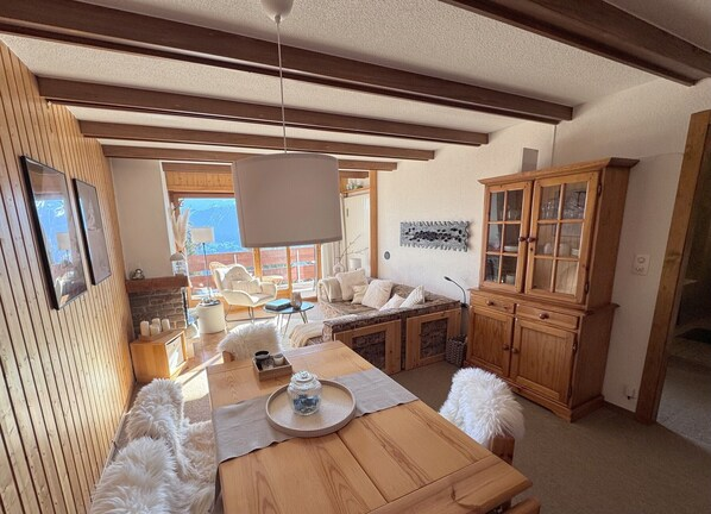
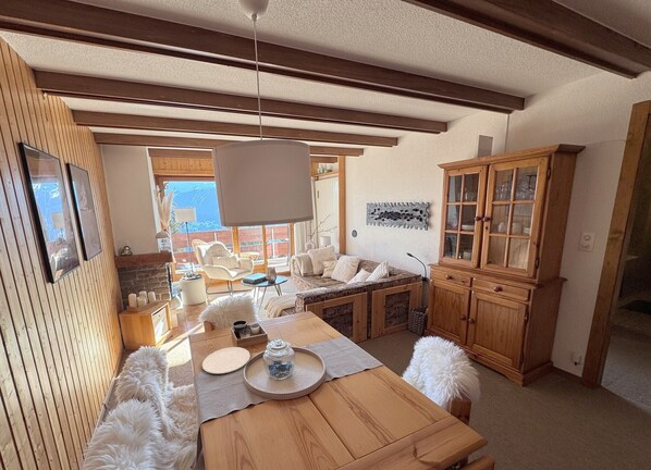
+ plate [201,346,251,375]
